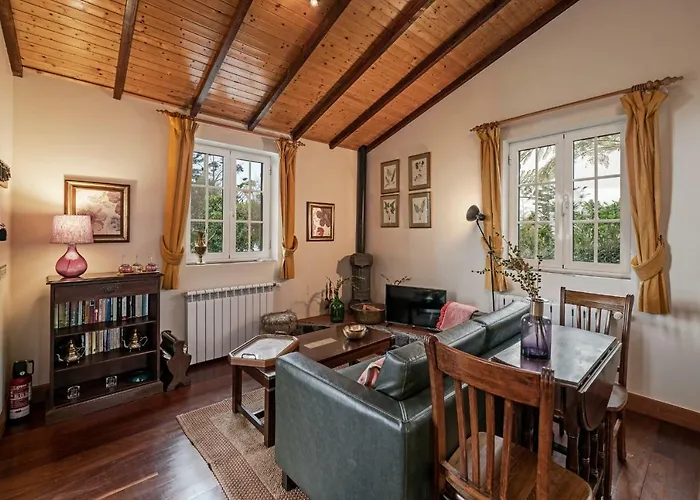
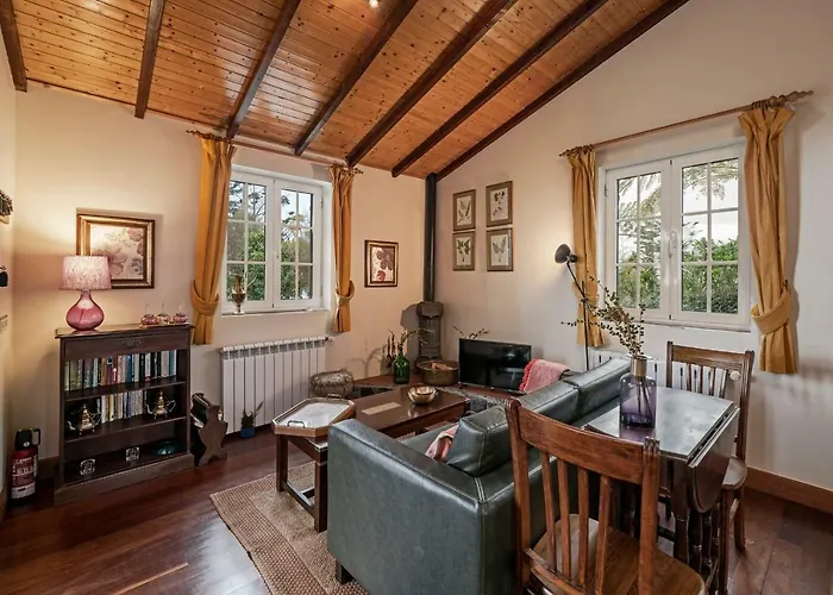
+ potted plant [239,399,265,438]
